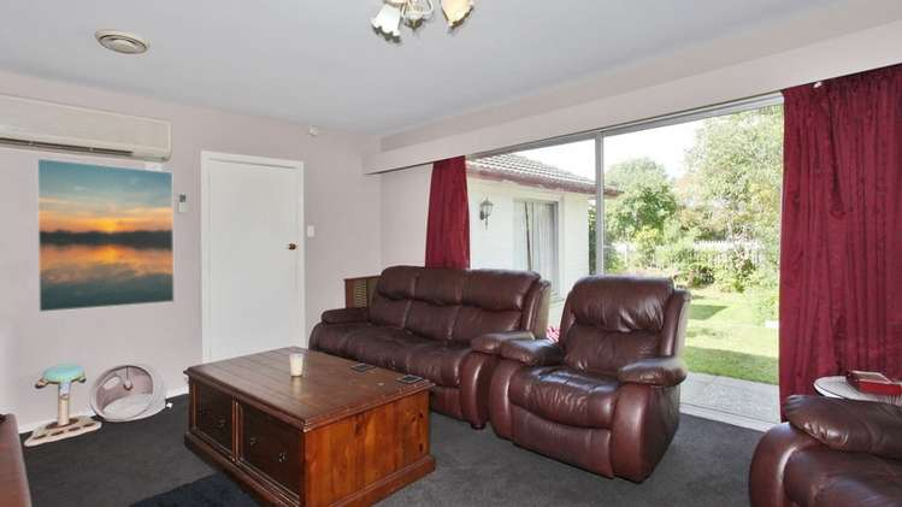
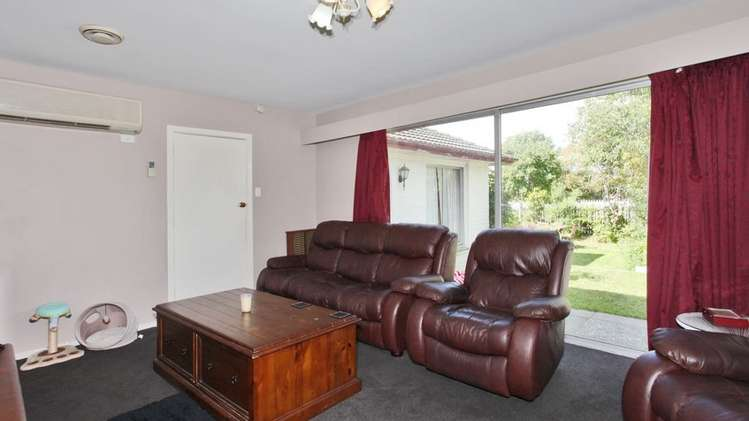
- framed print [35,157,176,313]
